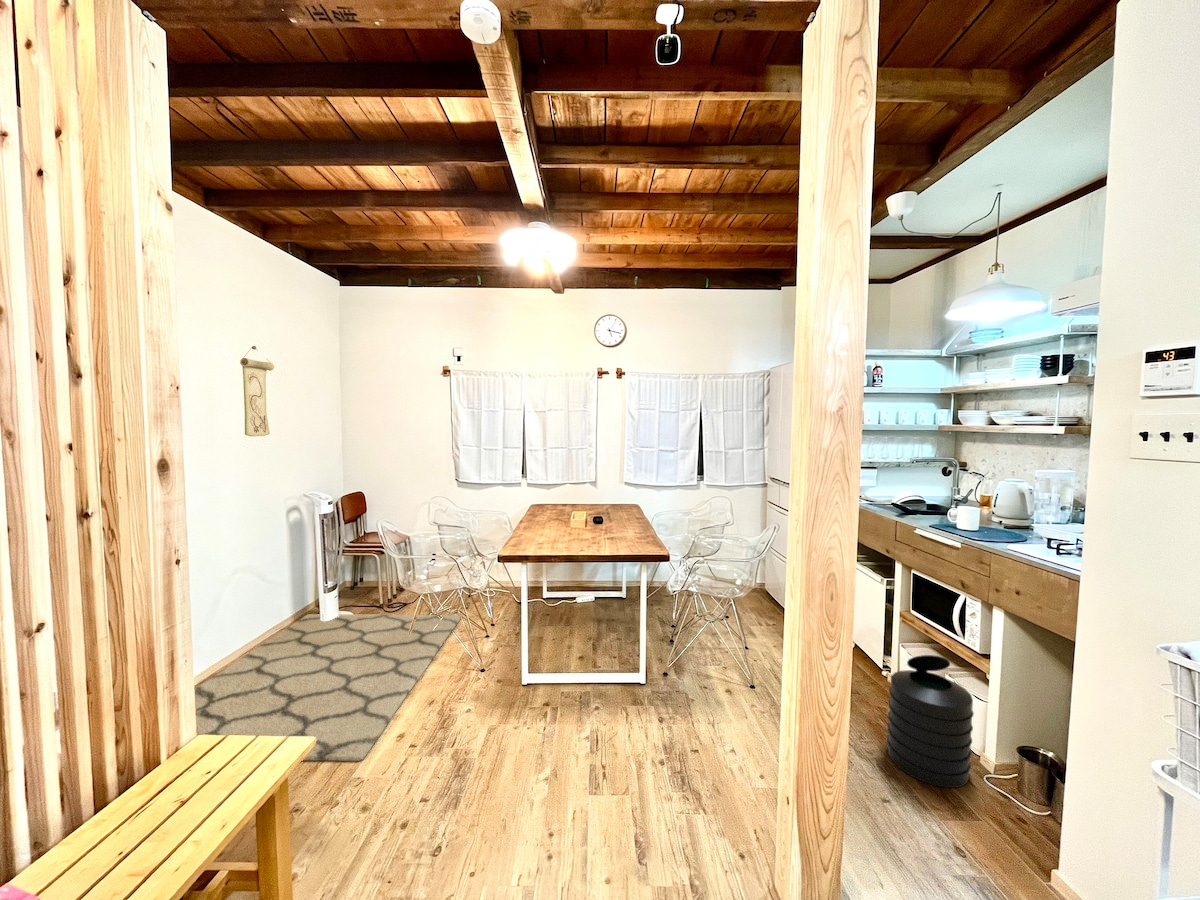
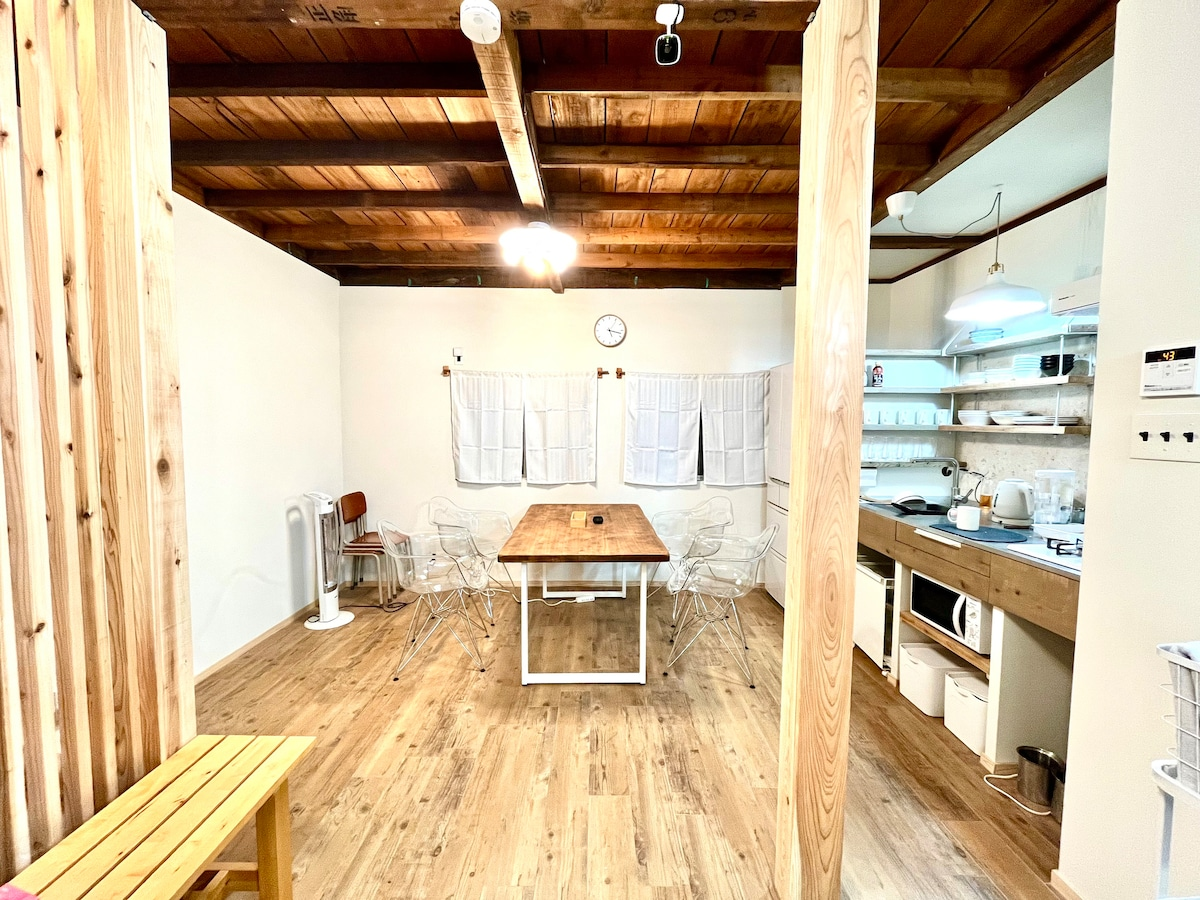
- rug [195,613,463,762]
- wall scroll [239,345,275,437]
- trash can [886,654,975,789]
